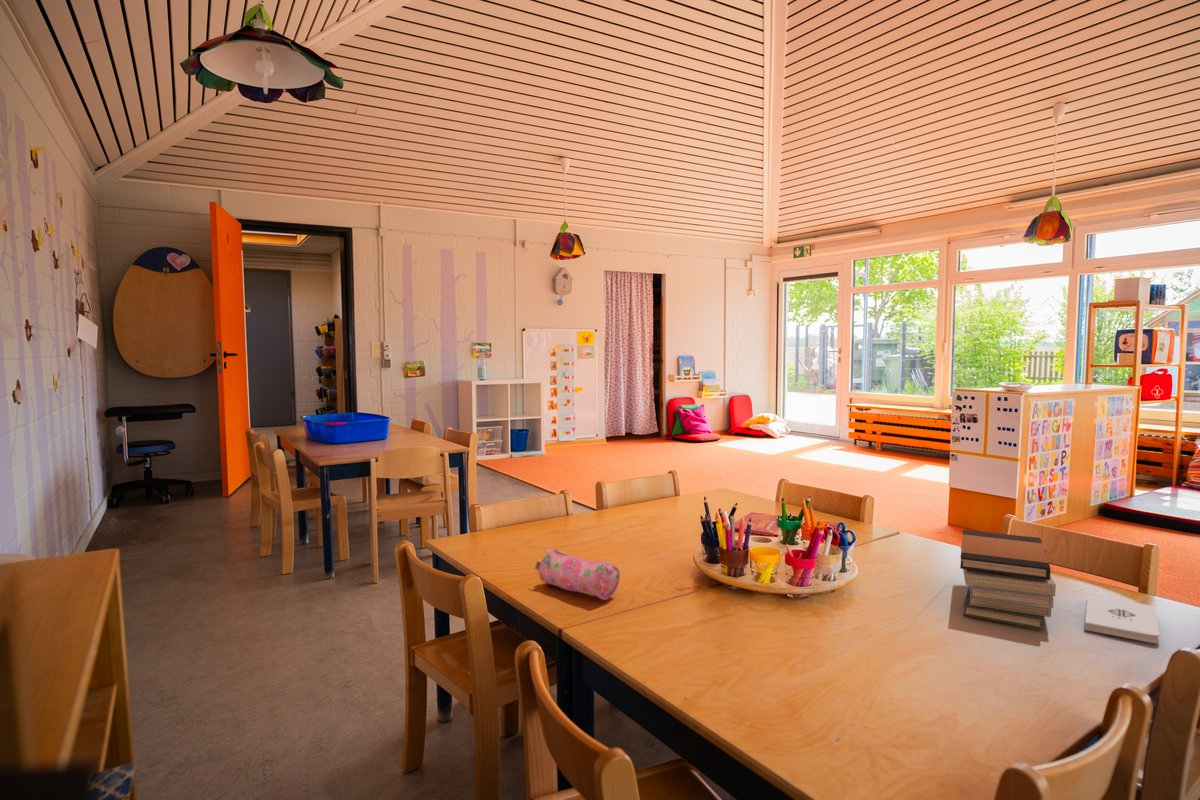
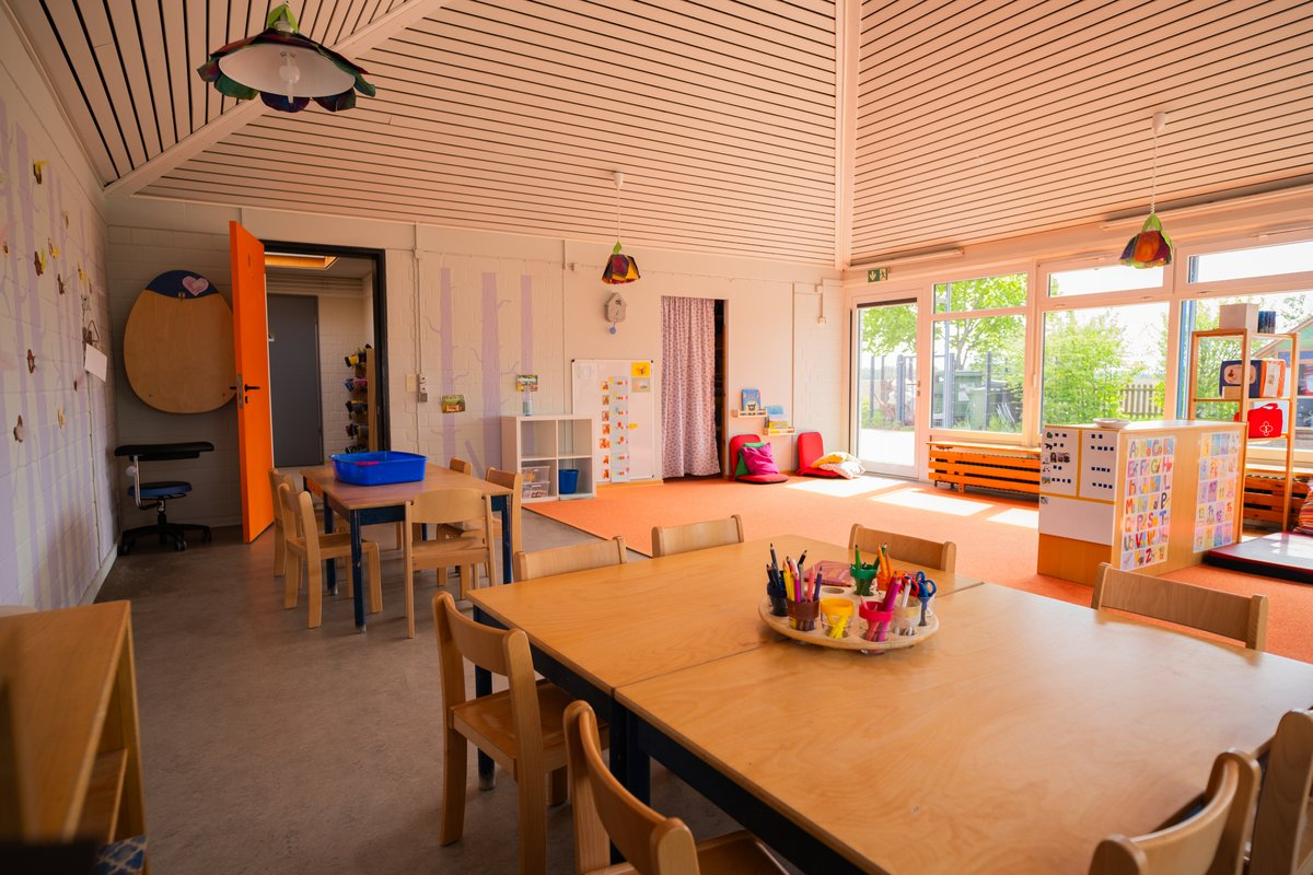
- pencil case [534,548,621,601]
- book stack [959,529,1057,631]
- notepad [1084,594,1161,644]
